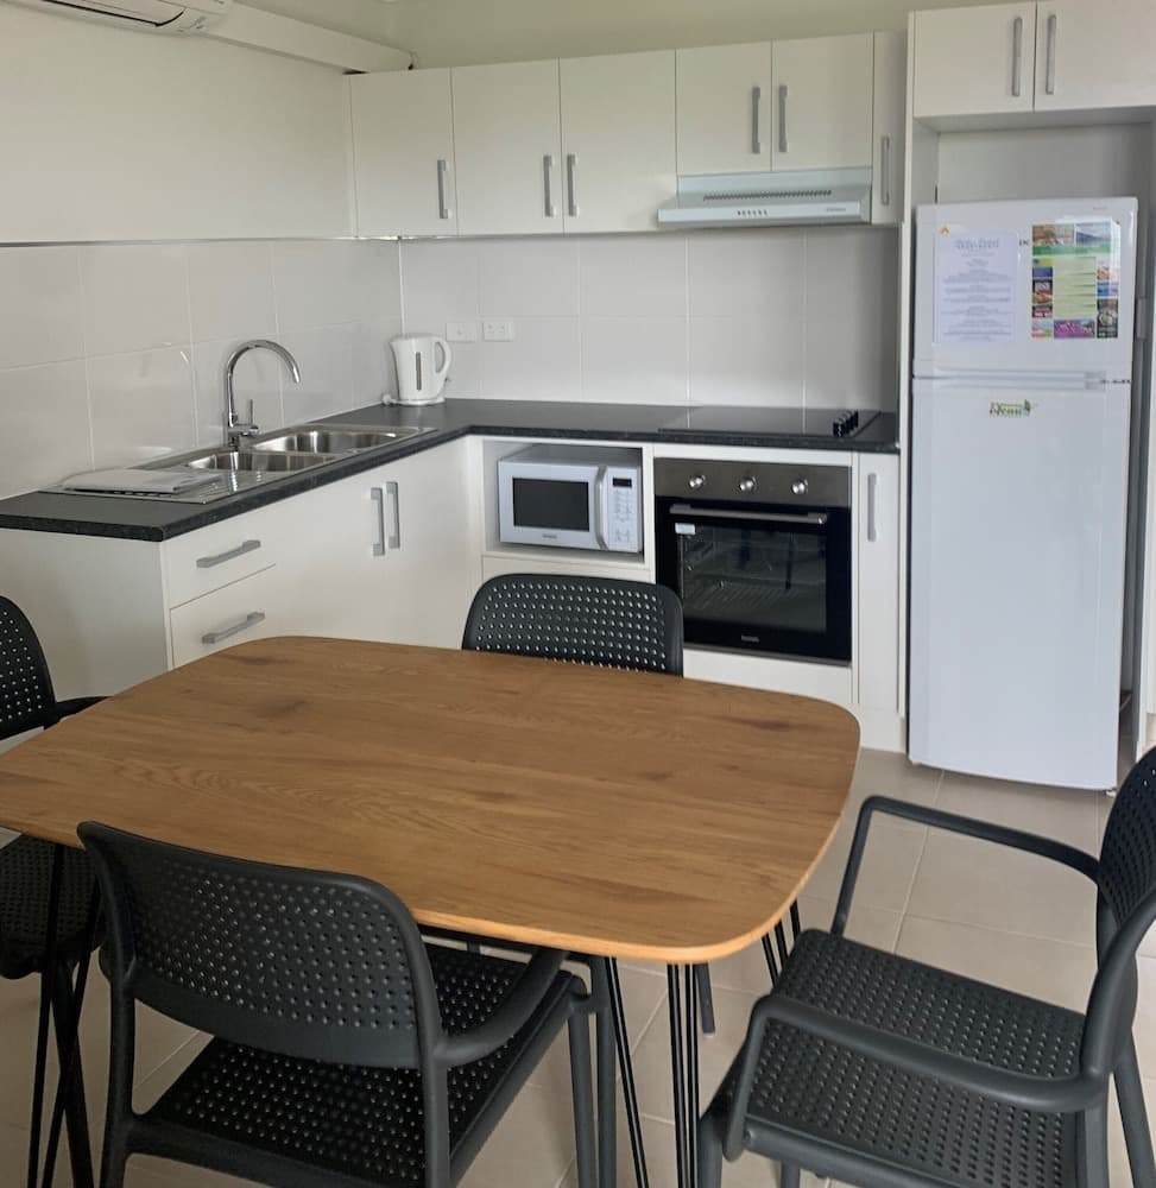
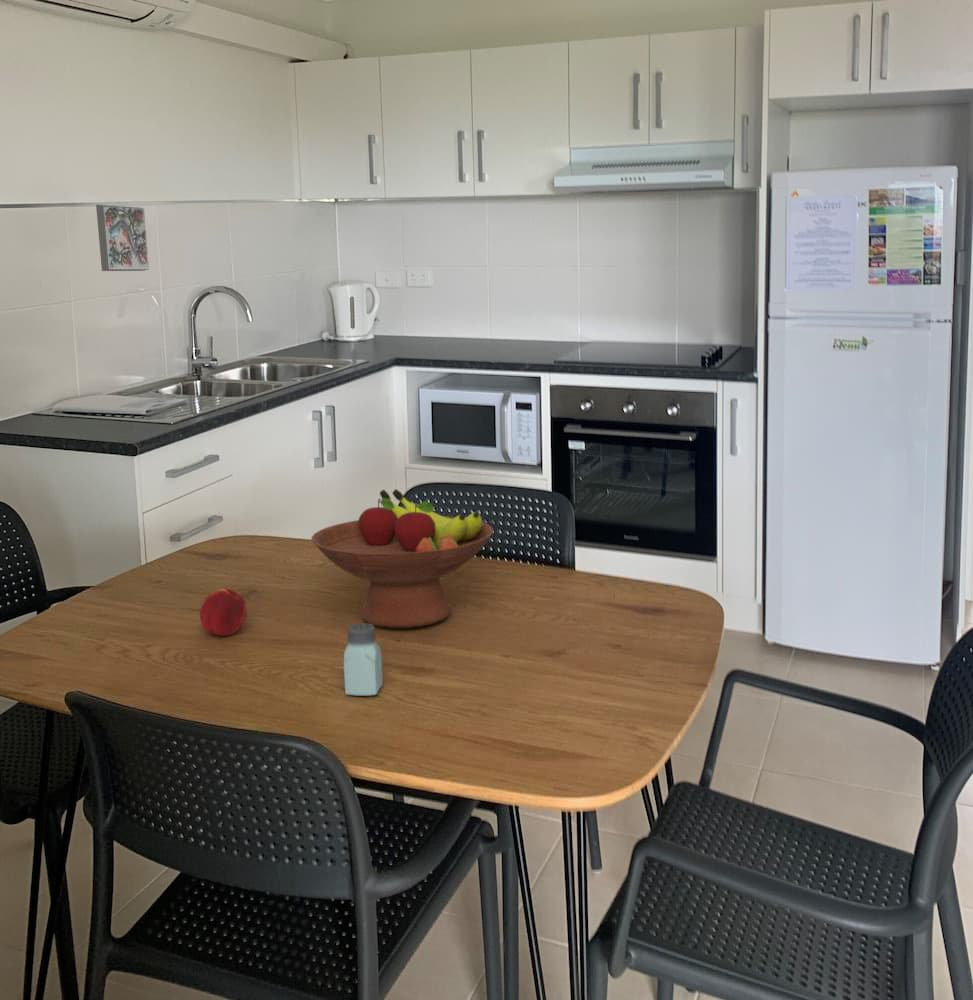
+ fruit bowl [310,488,494,629]
+ saltshaker [343,622,384,697]
+ decorative tile [95,204,150,272]
+ peach [199,588,248,636]
